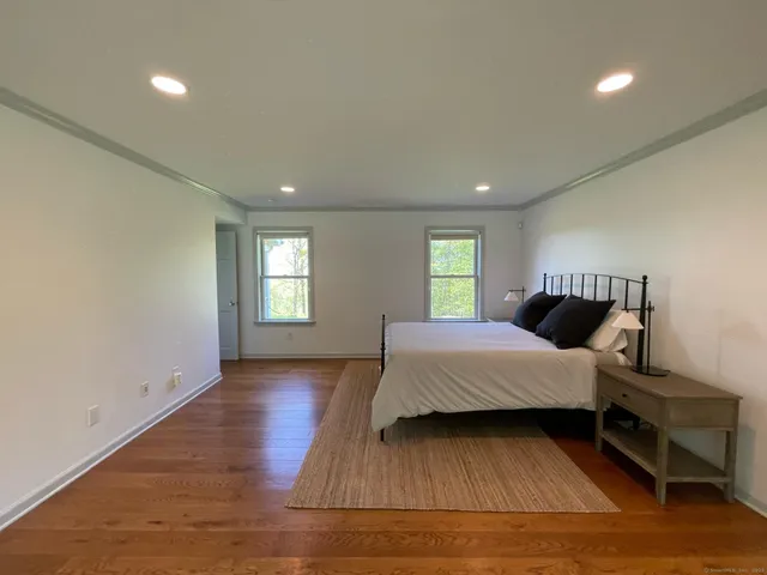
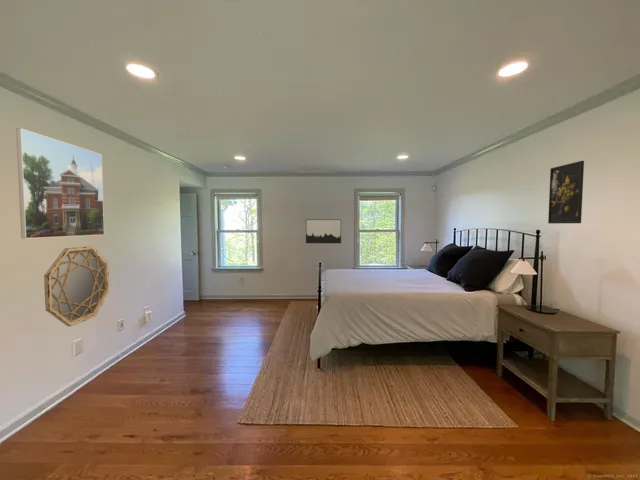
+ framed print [547,160,585,225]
+ home mirror [43,245,110,327]
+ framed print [15,127,105,240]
+ wall art [305,218,342,244]
